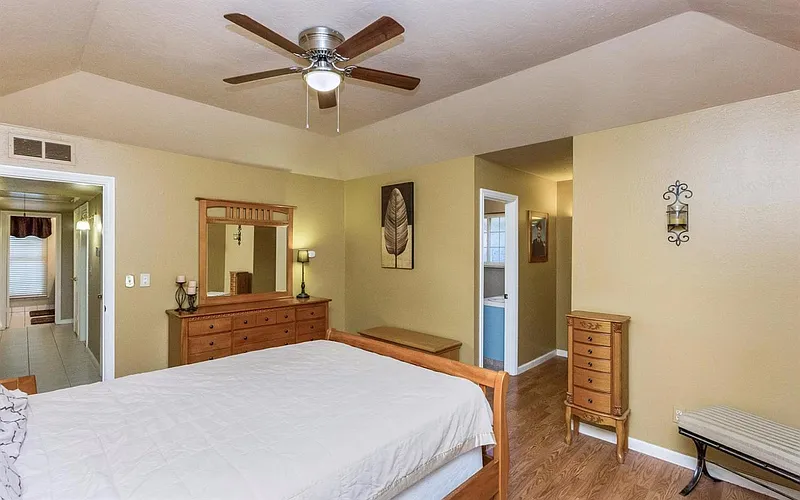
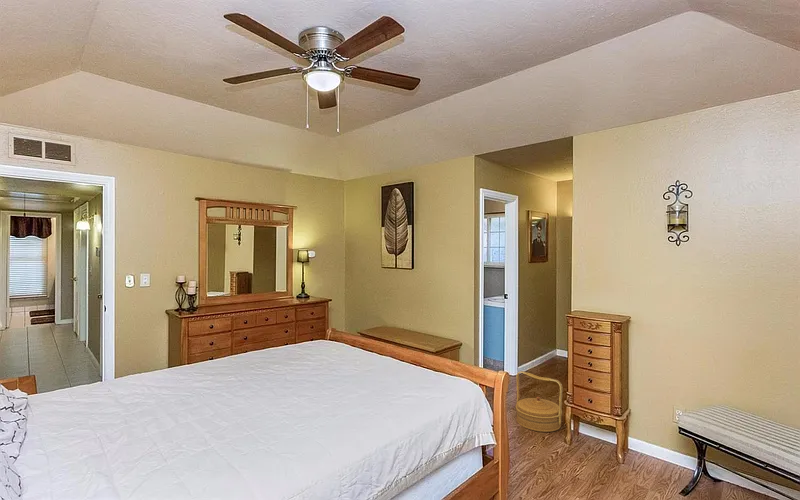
+ woven basket [515,370,563,433]
